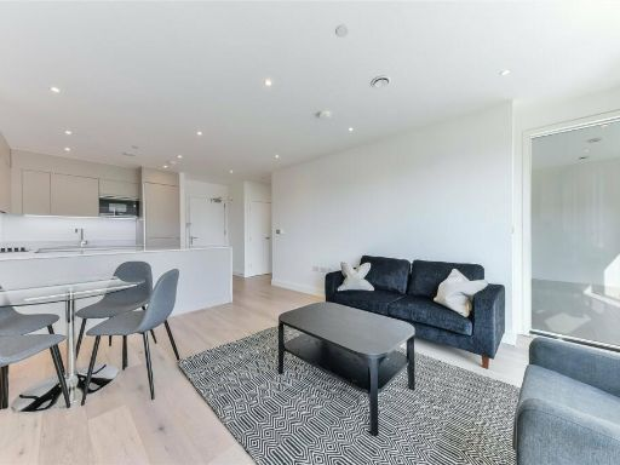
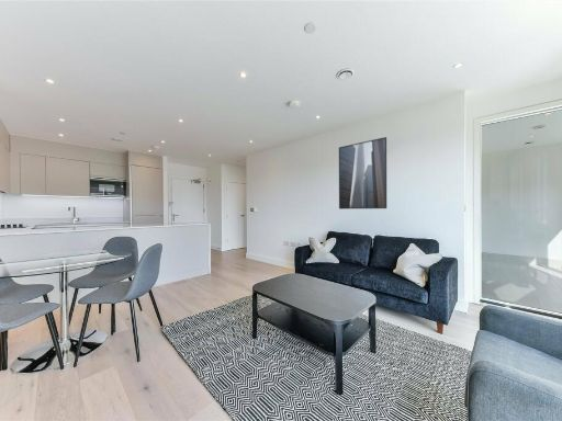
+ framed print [338,136,387,210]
